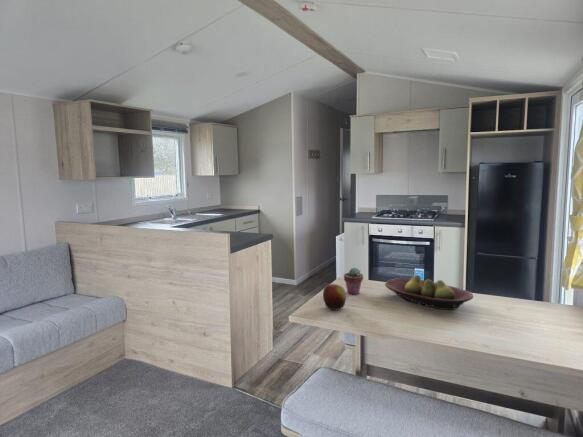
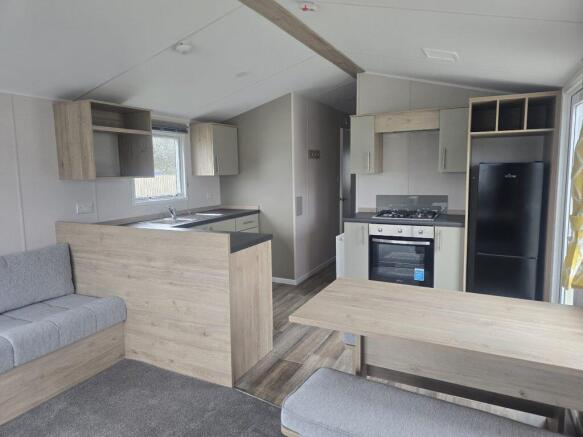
- fruit bowl [384,274,474,311]
- potted succulent [343,267,364,295]
- apple [322,283,347,311]
